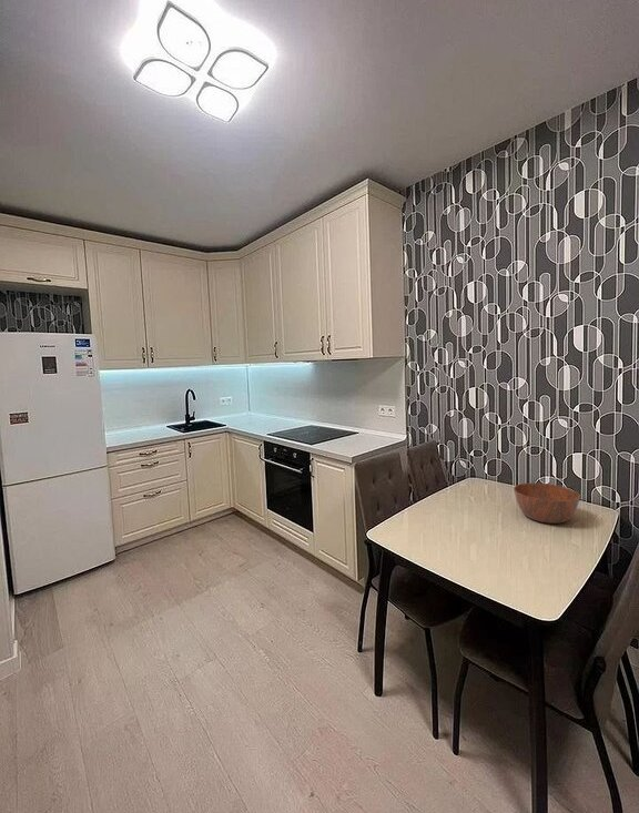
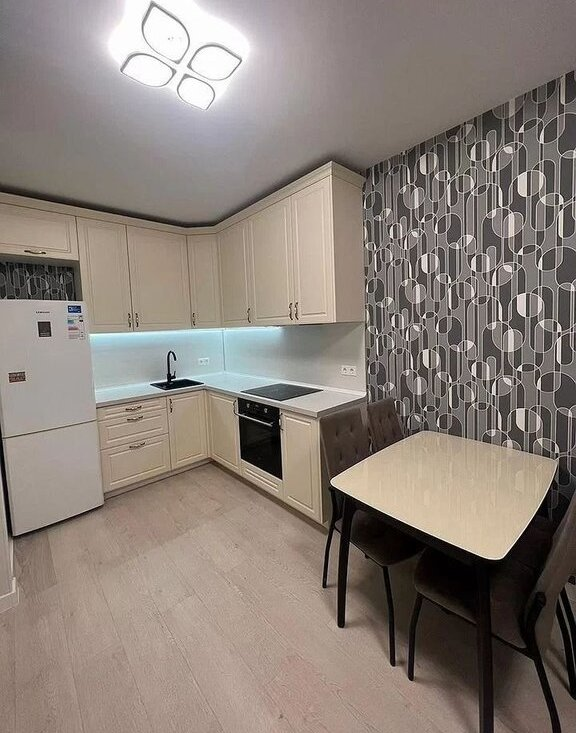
- bowl [513,482,581,525]
